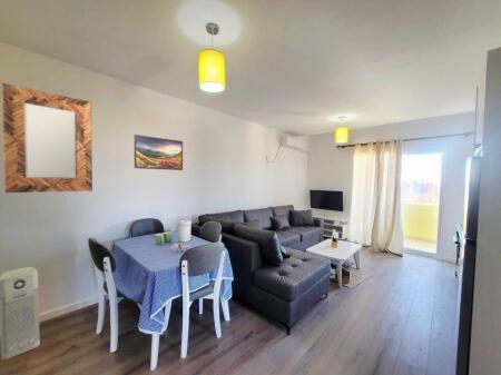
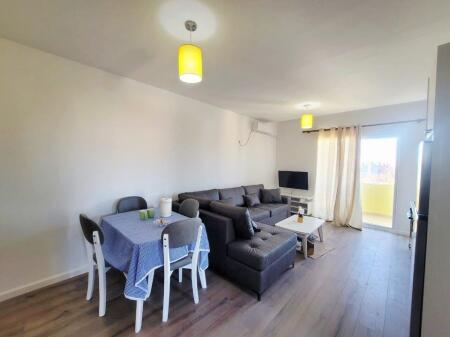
- air purifier [0,266,41,362]
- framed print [134,134,184,171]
- home mirror [1,82,94,194]
